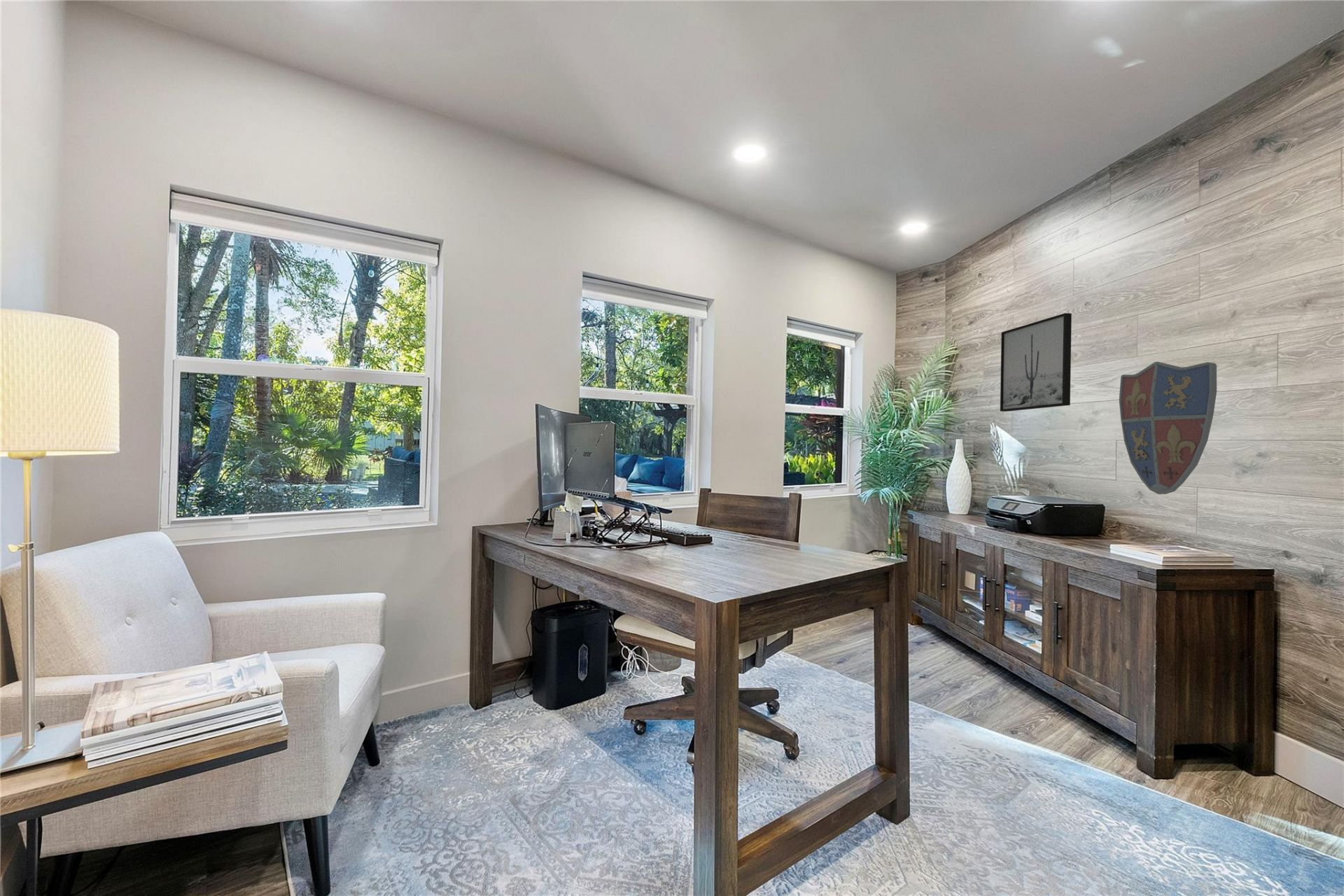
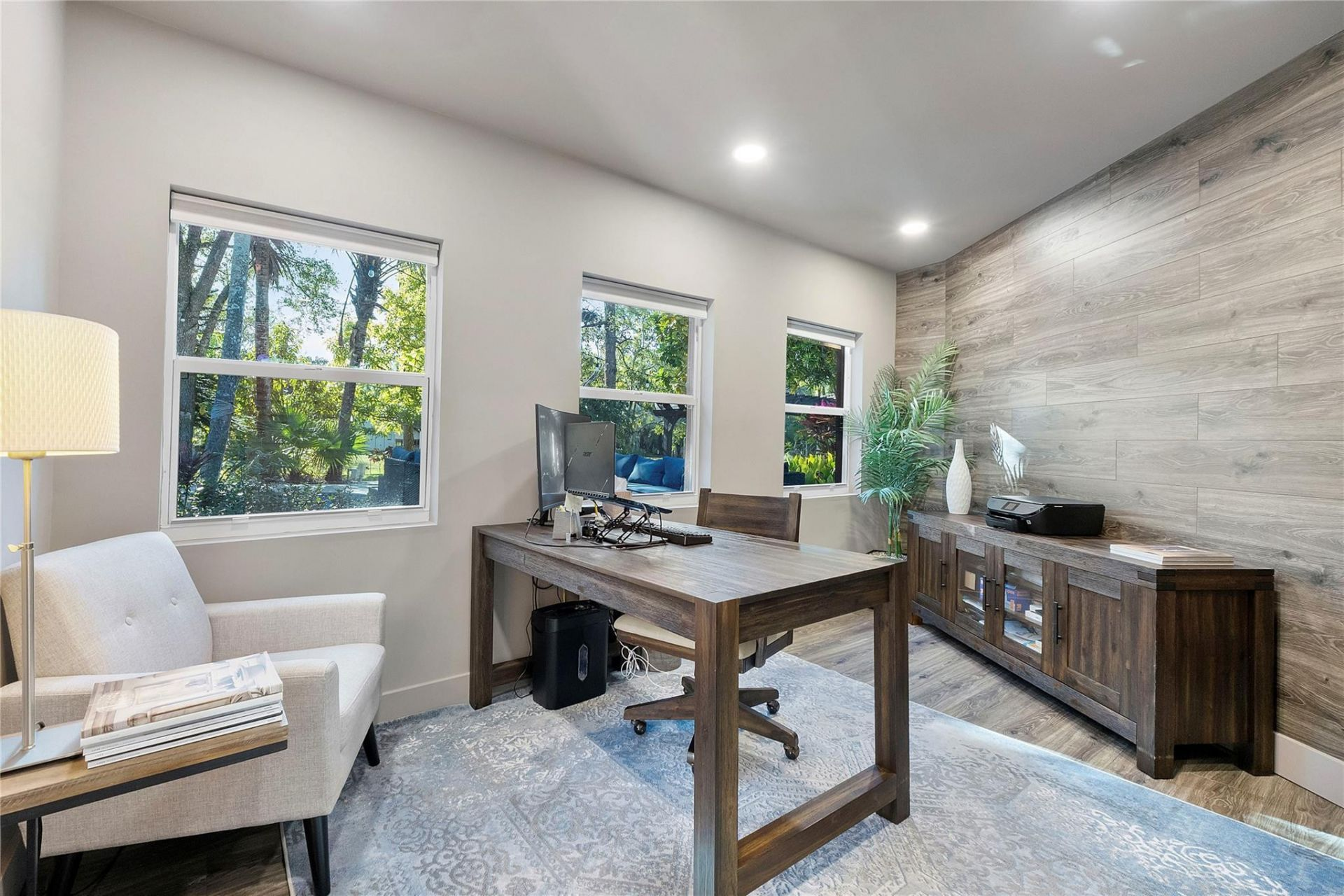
- wall art [1000,312,1072,412]
- decorative shield [1119,361,1217,495]
